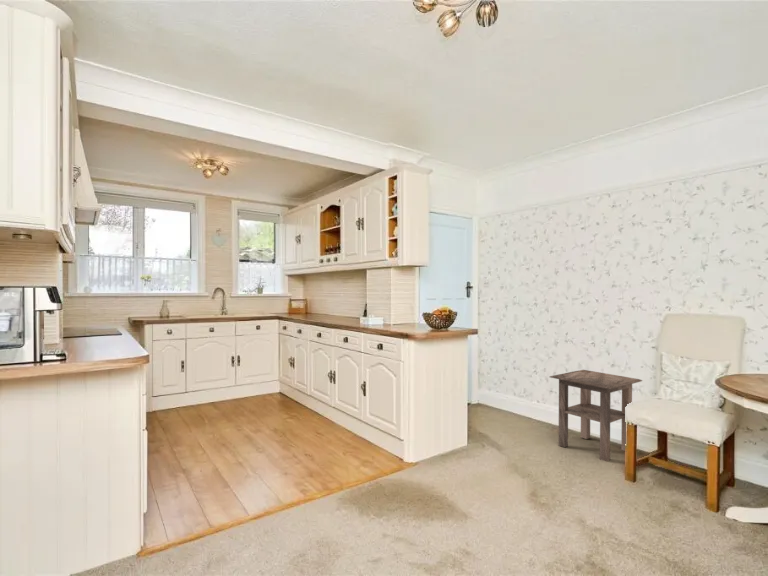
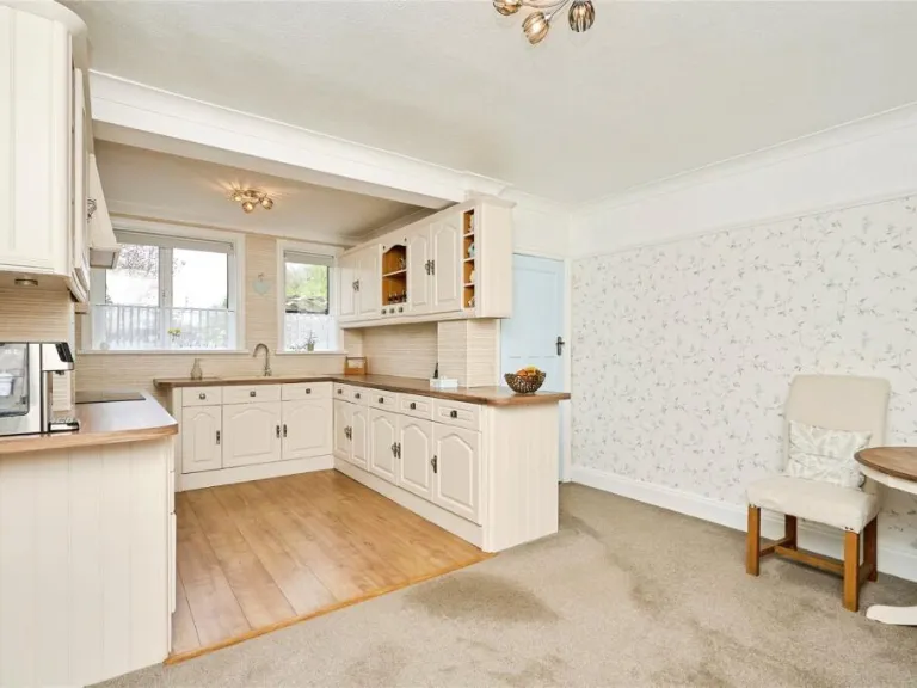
- side table [549,369,643,463]
